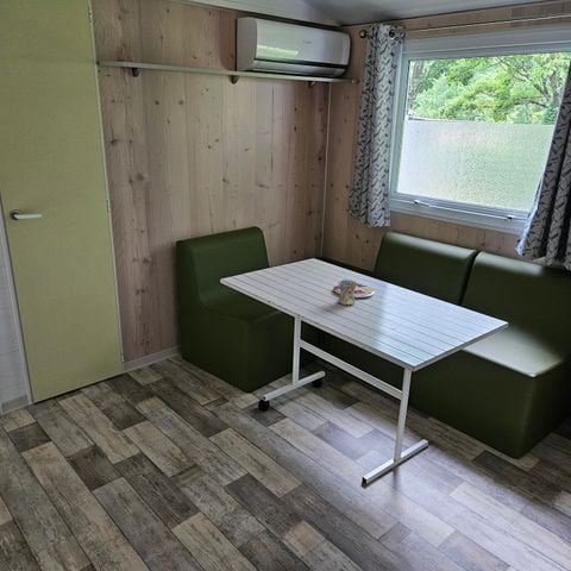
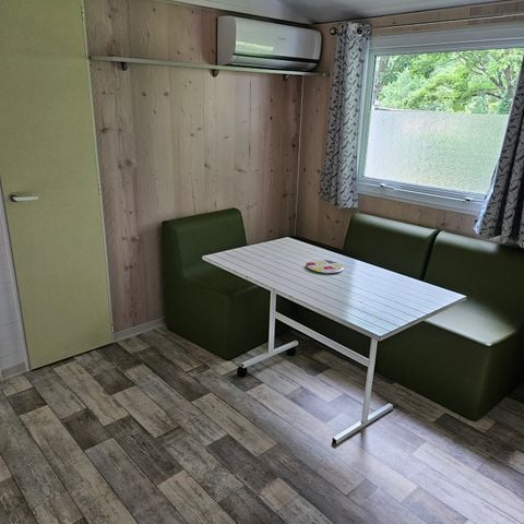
- mug [334,278,358,306]
